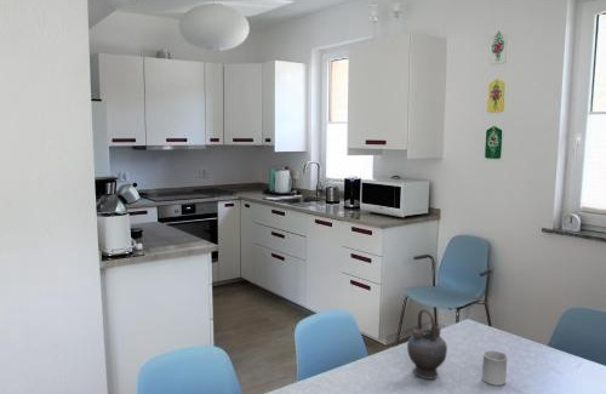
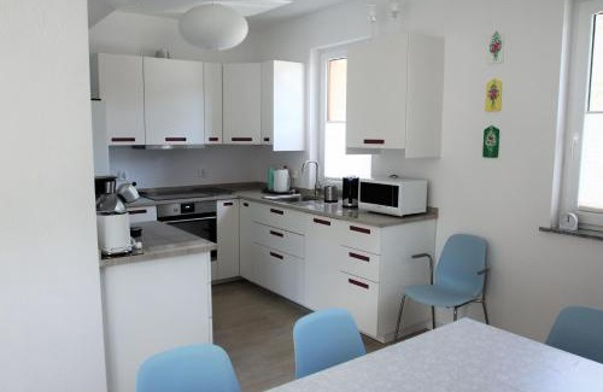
- cup [481,350,508,387]
- teapot [406,308,448,381]
